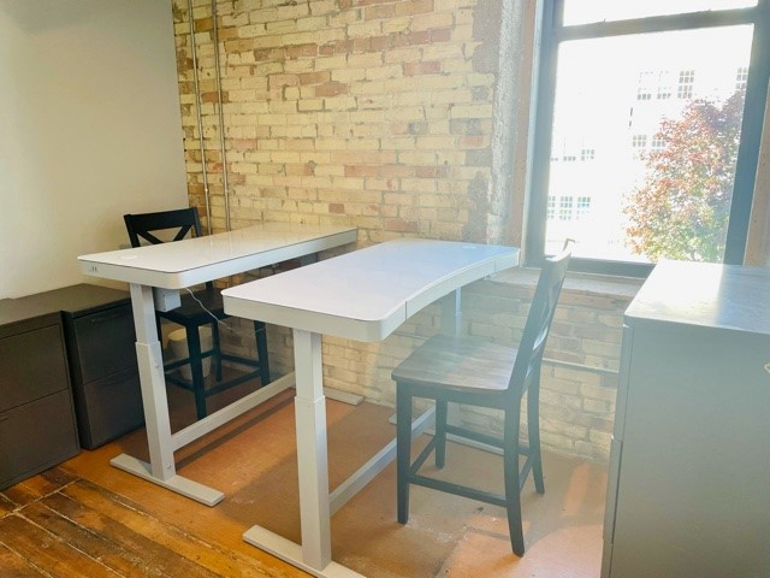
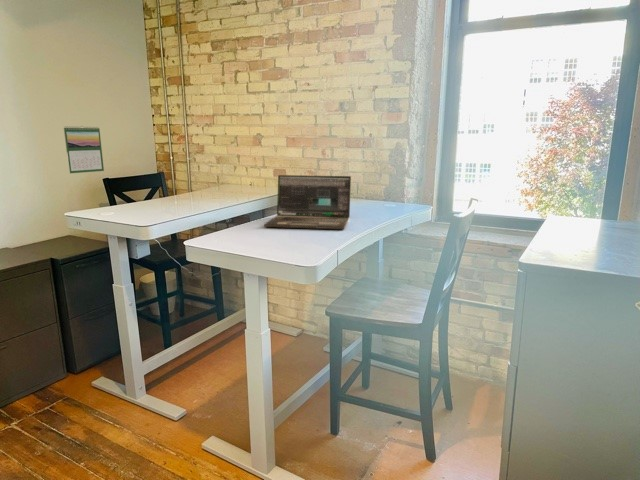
+ calendar [63,125,105,174]
+ laptop [263,174,352,230]
